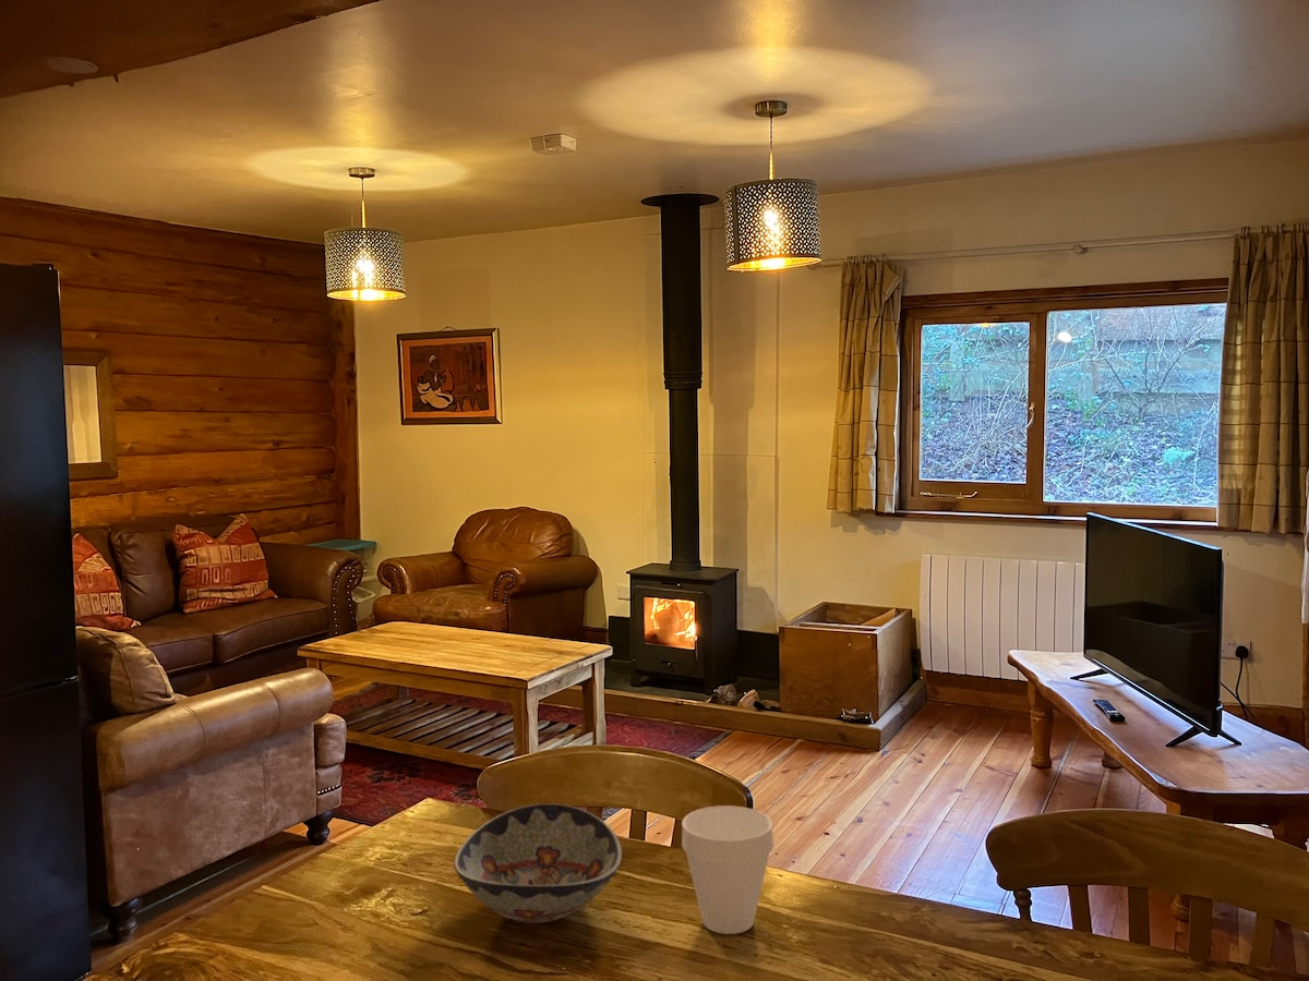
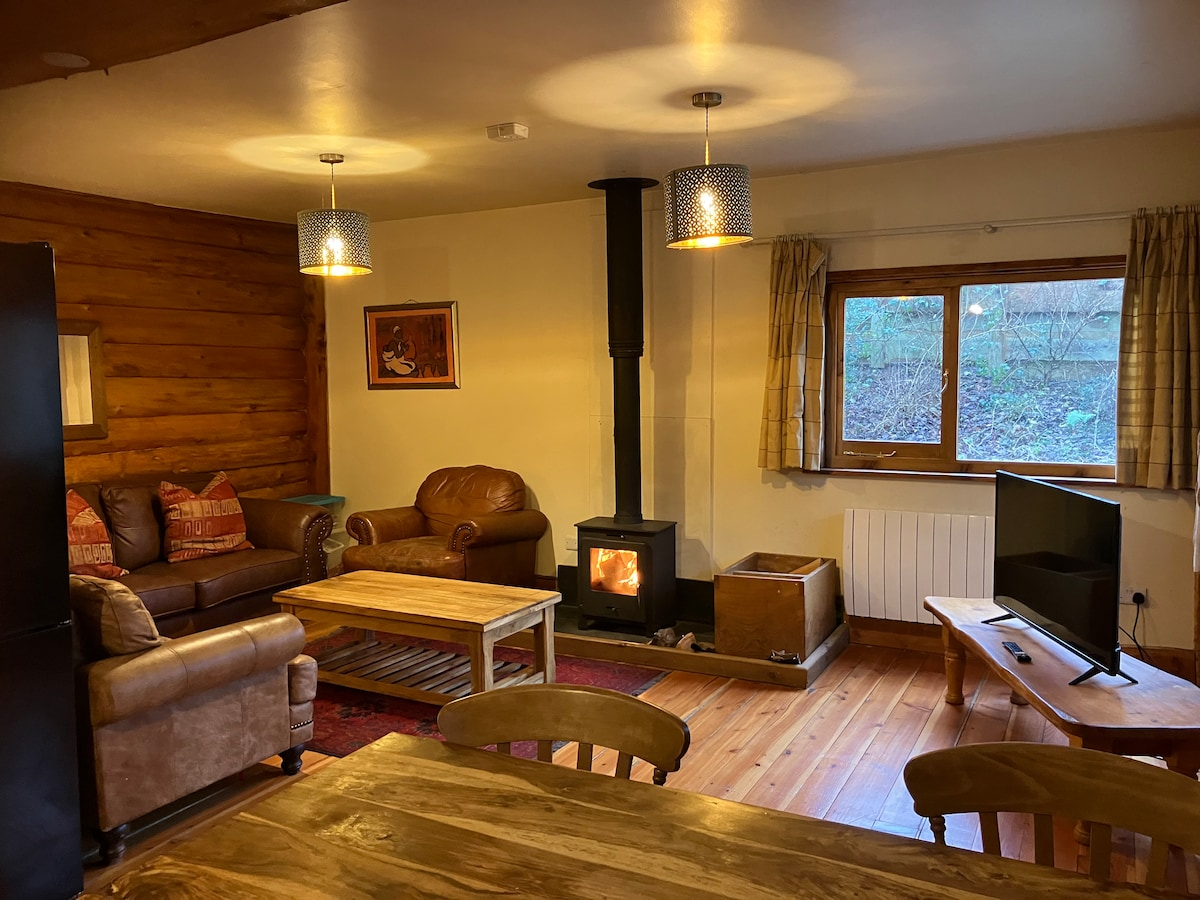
- cup [681,804,774,935]
- decorative bowl [453,802,623,924]
